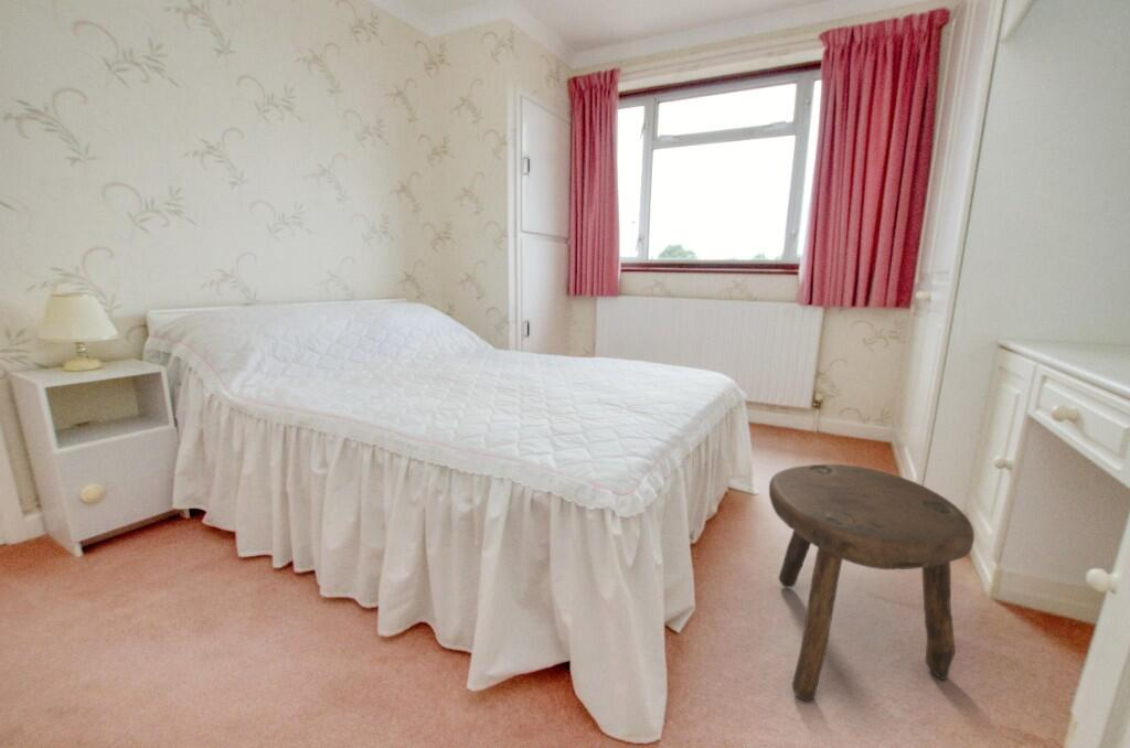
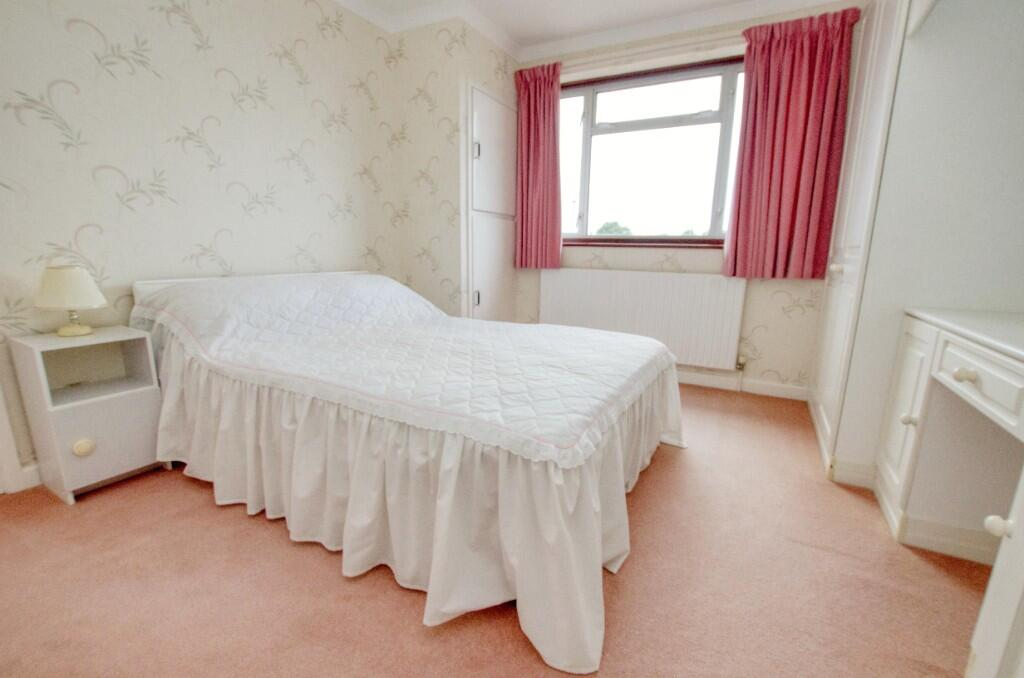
- stool [768,463,976,702]
